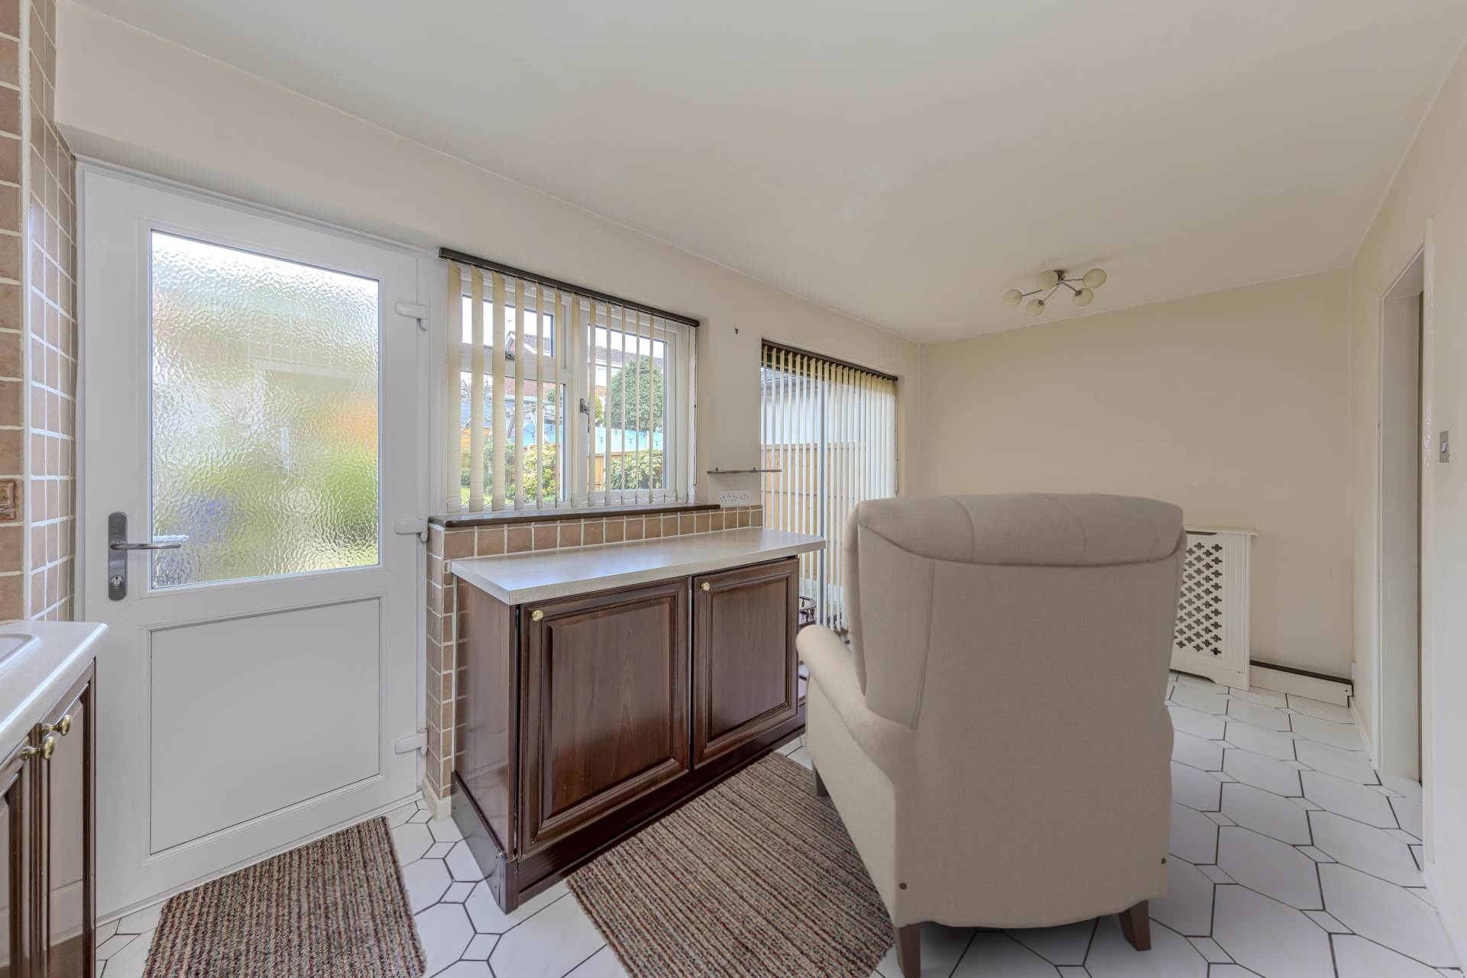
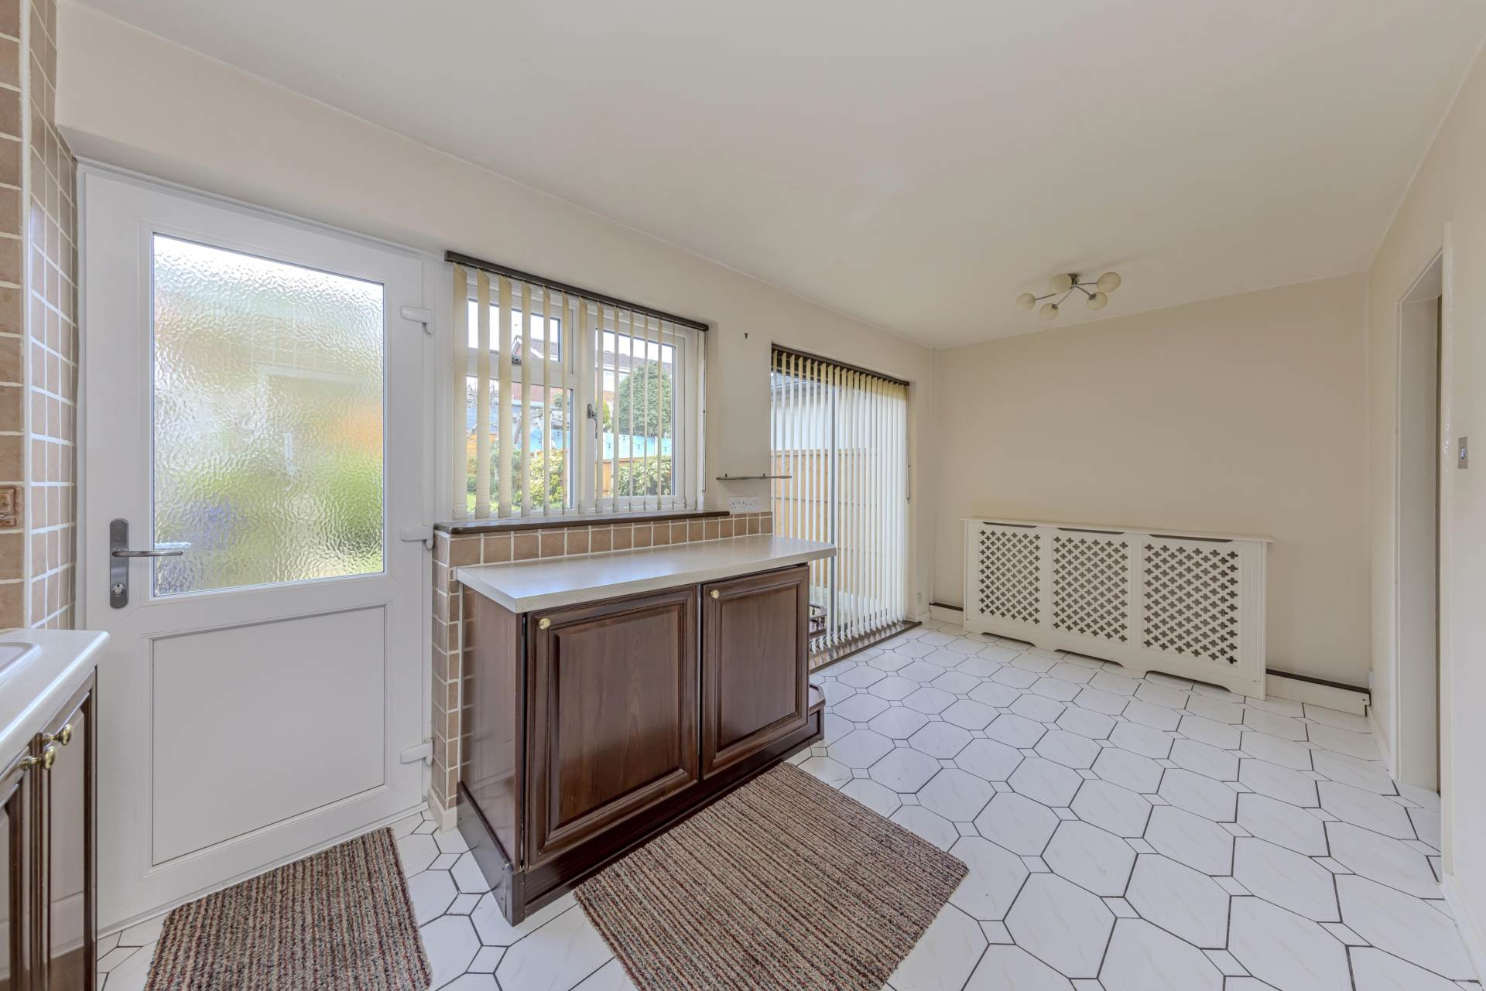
- chair [795,491,1188,978]
